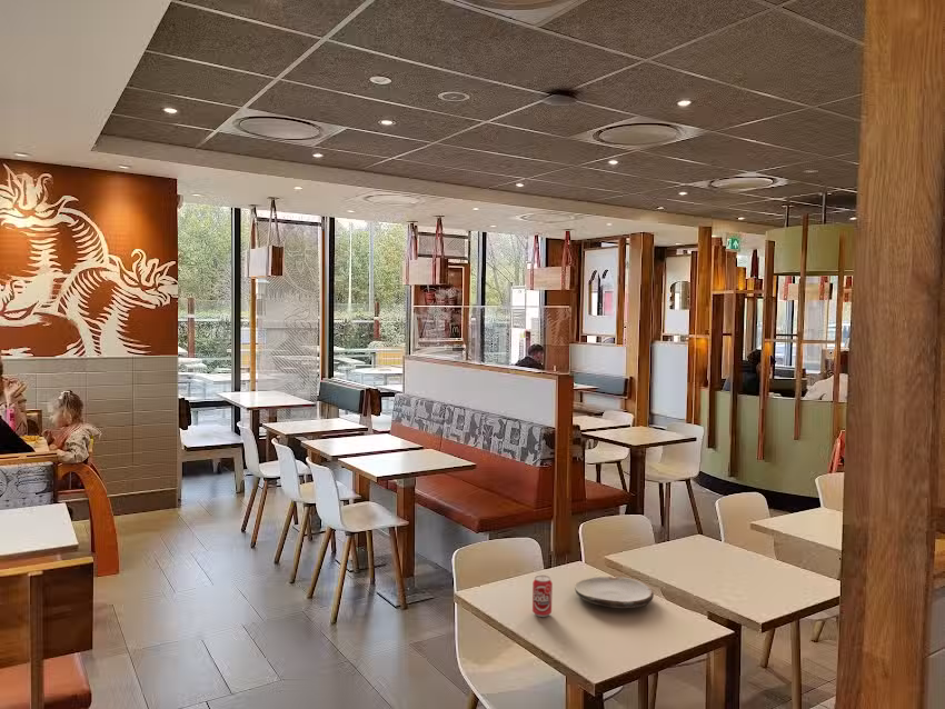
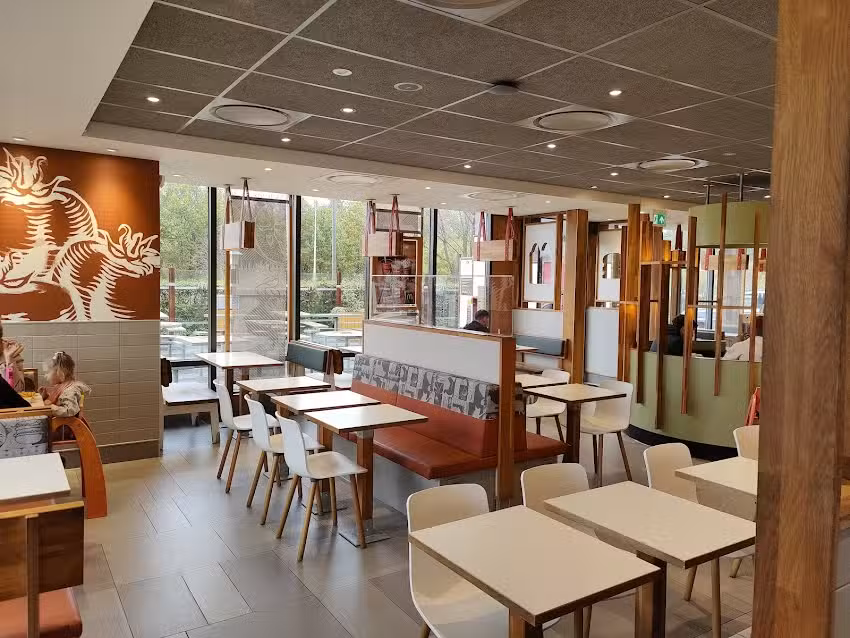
- plate [574,576,655,609]
- beverage can [531,575,554,618]
